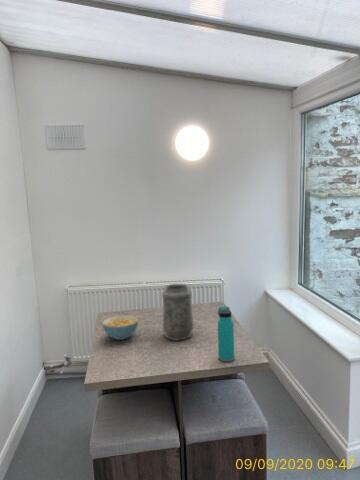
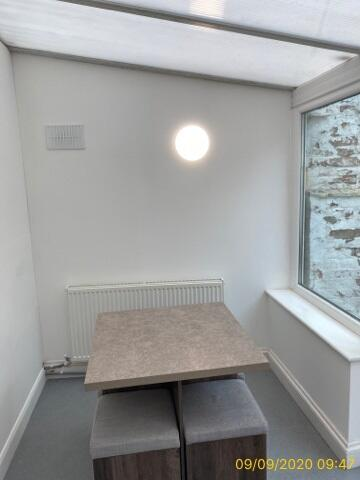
- water bottle [217,306,235,363]
- cereal bowl [102,314,139,341]
- decorative vase [161,283,195,342]
